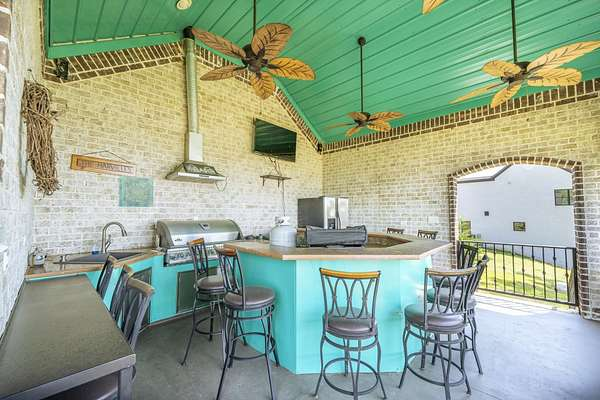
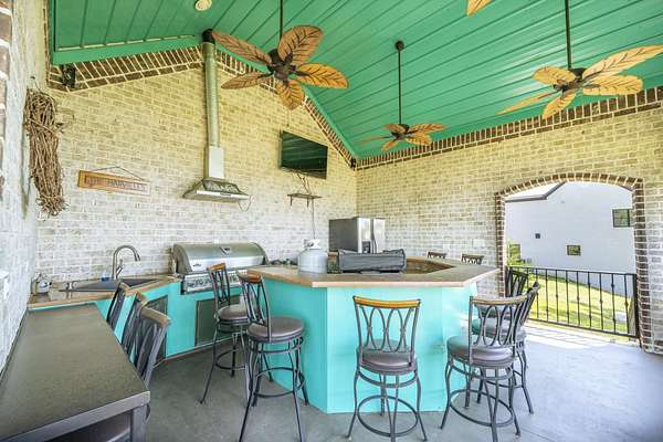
- wall art [118,175,154,208]
